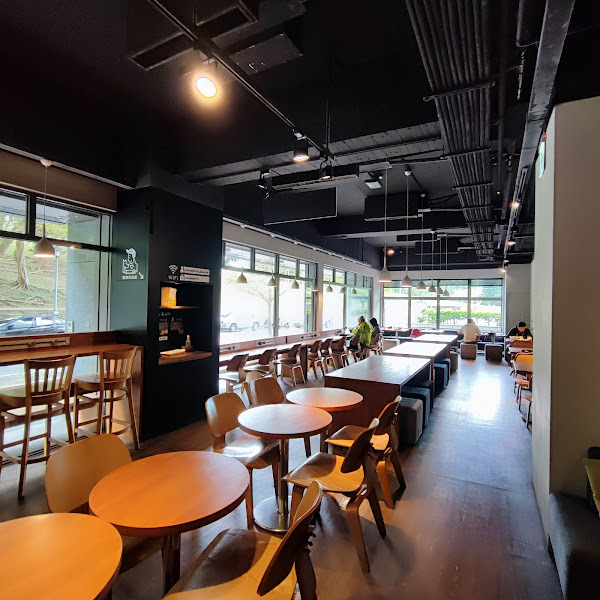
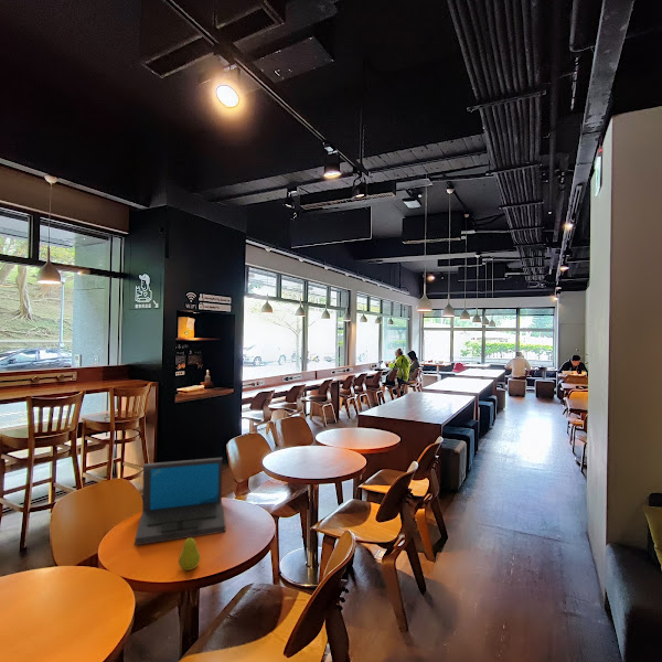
+ laptop [134,457,227,546]
+ fruit [178,537,201,572]
